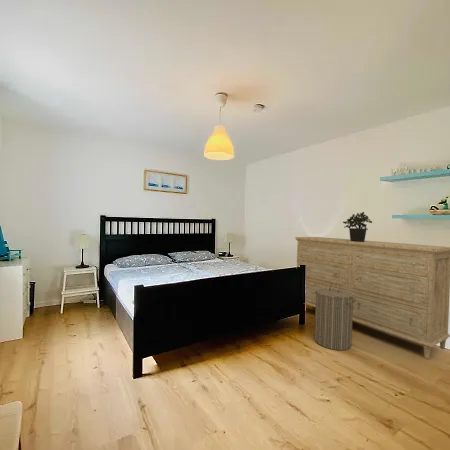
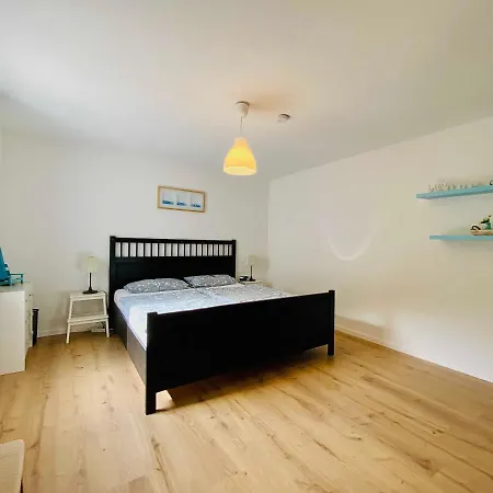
- potted plant [342,211,373,242]
- laundry hamper [314,284,356,351]
- dresser [294,236,450,360]
